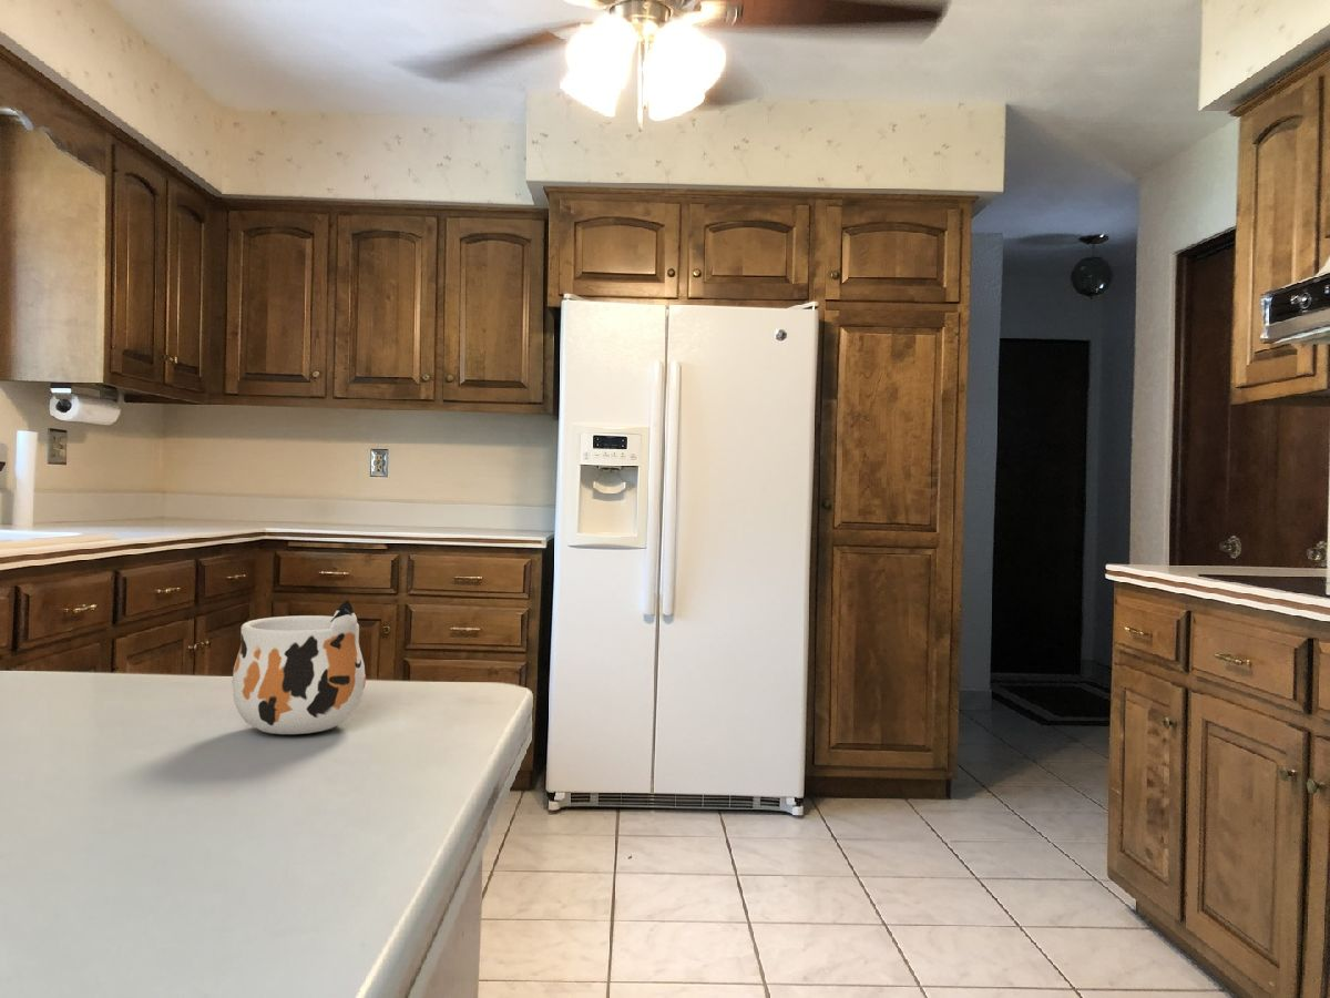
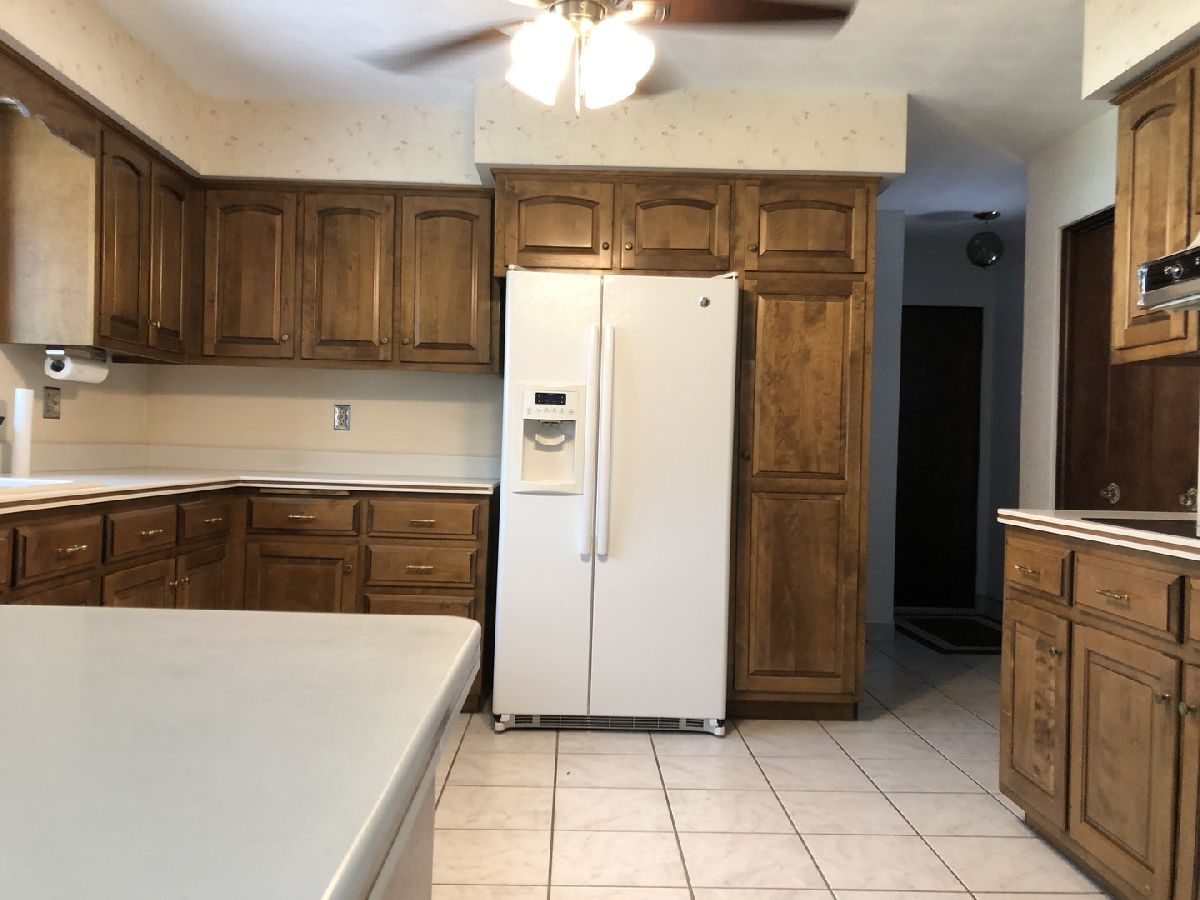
- mug [232,599,367,735]
